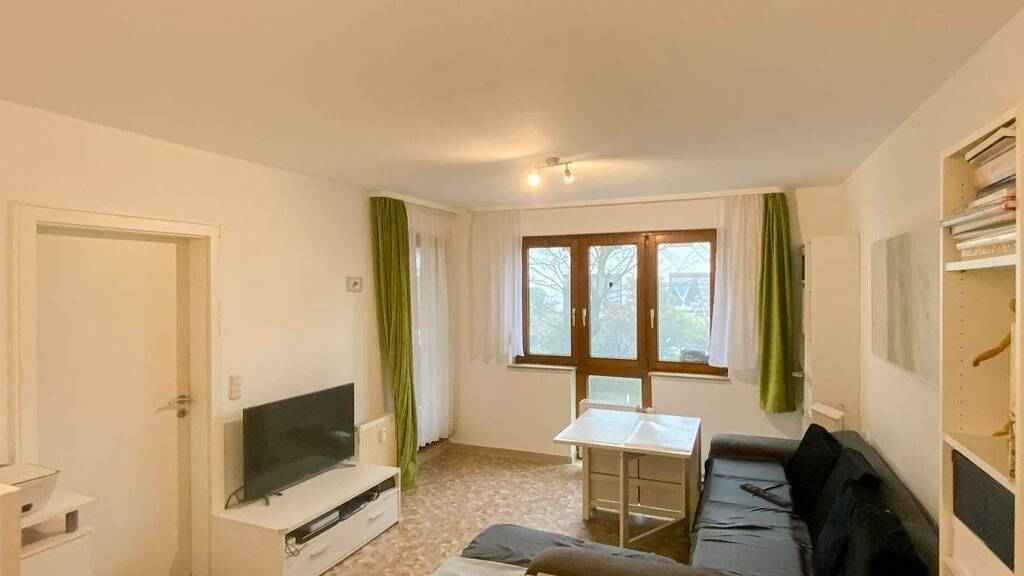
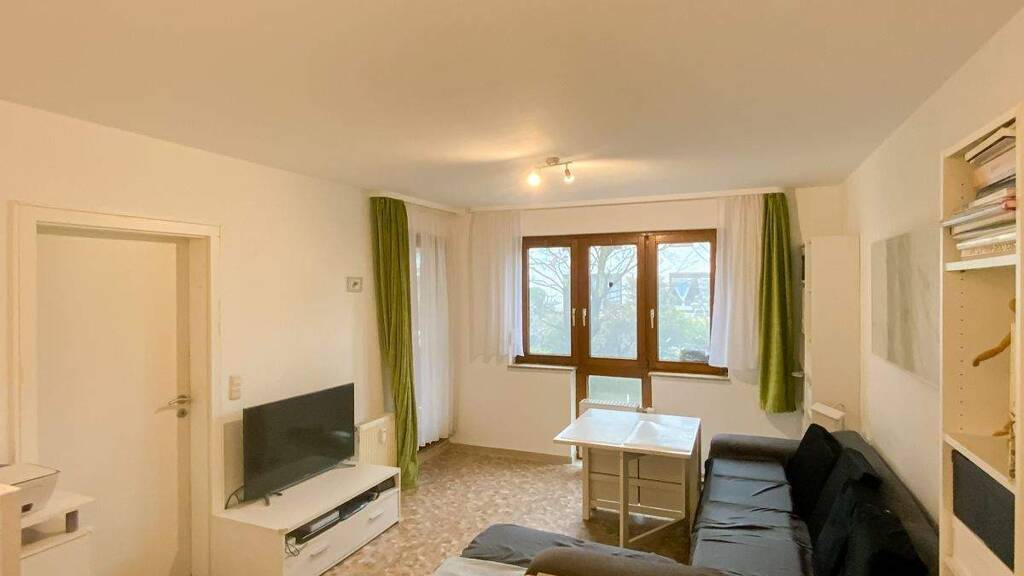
- remote control [739,482,795,508]
